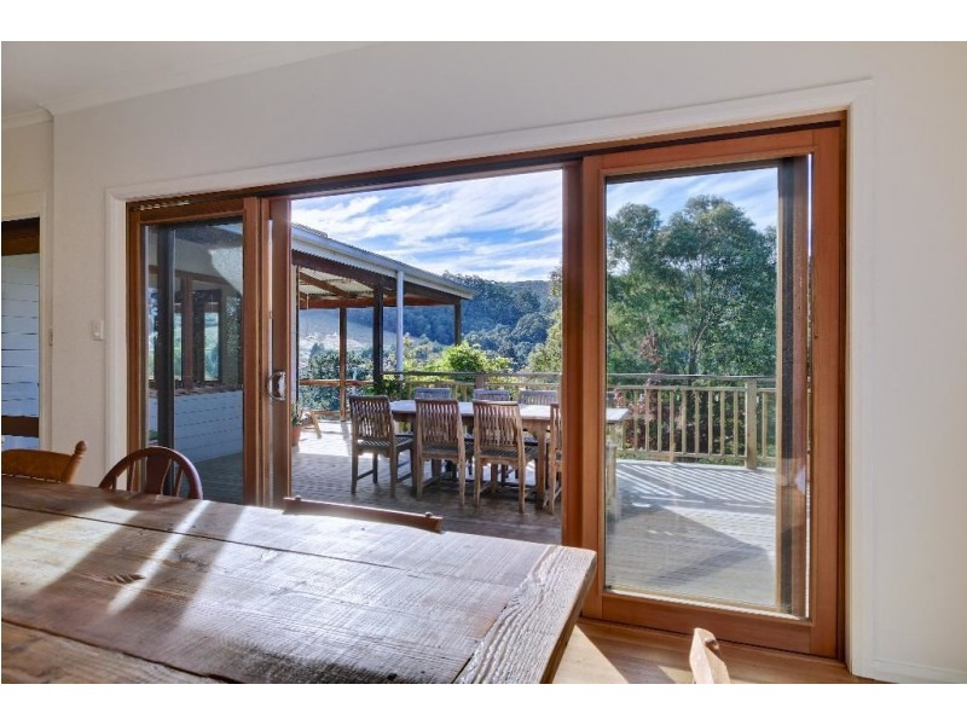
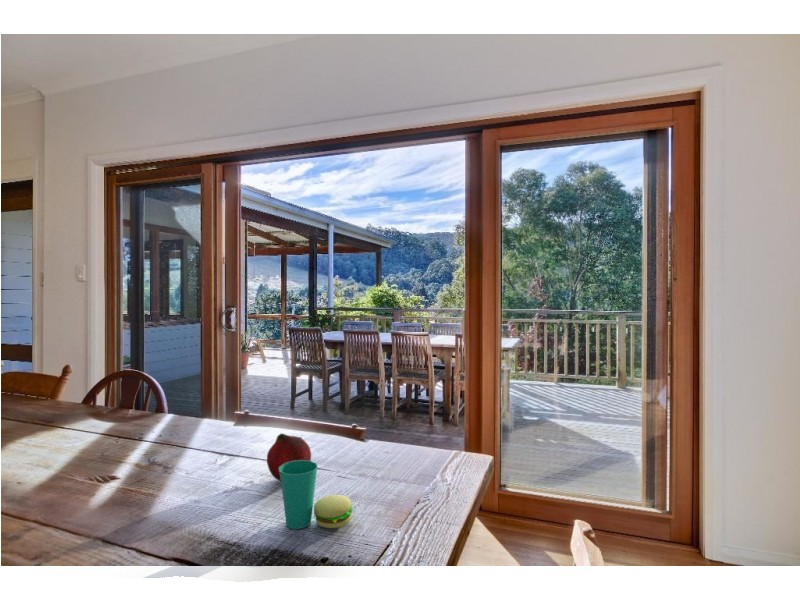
+ cup [279,460,354,530]
+ fruit [266,432,312,482]
